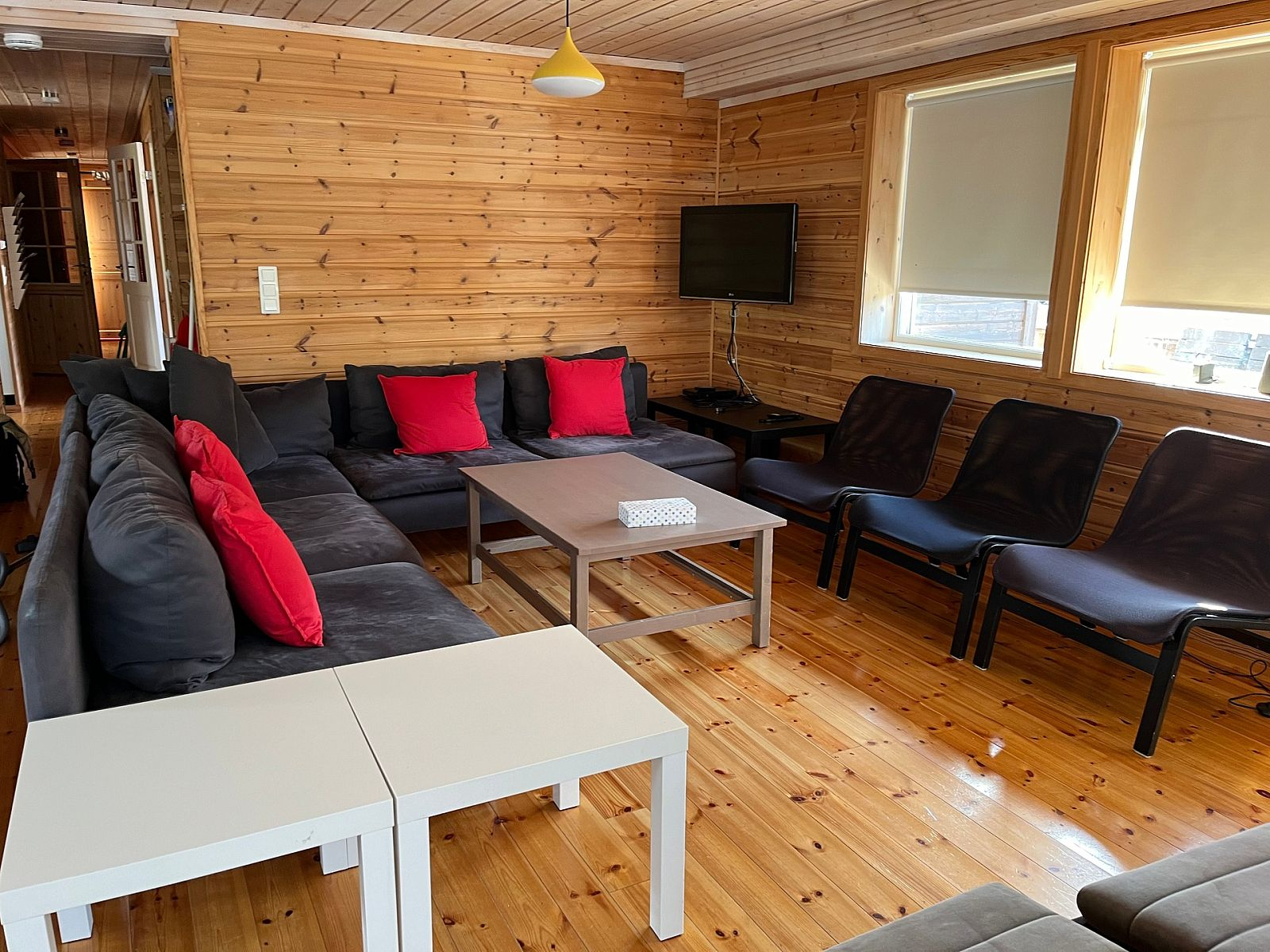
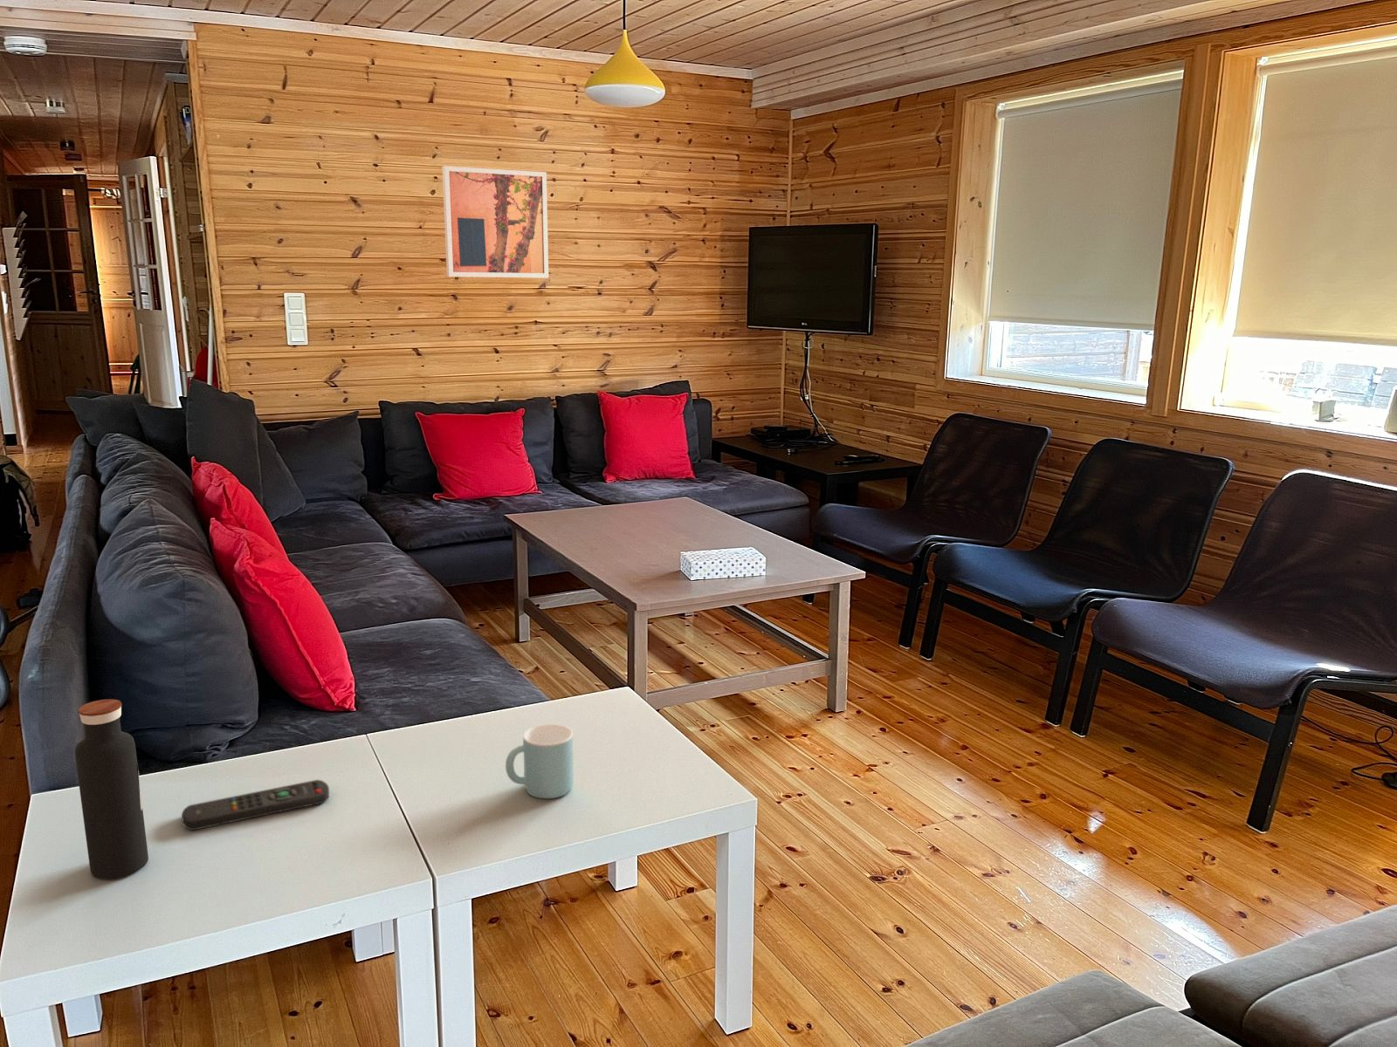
+ mug [505,724,574,800]
+ remote control [180,779,330,830]
+ wall art [442,165,549,278]
+ water bottle [74,698,150,880]
